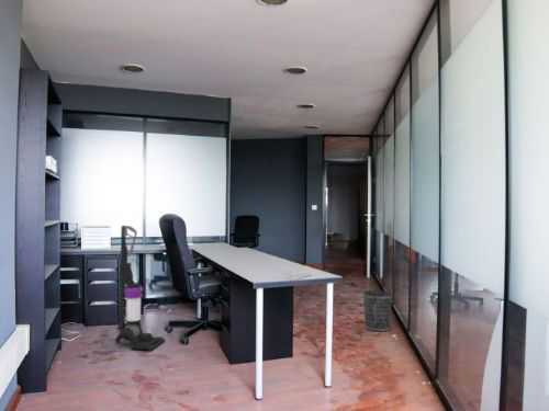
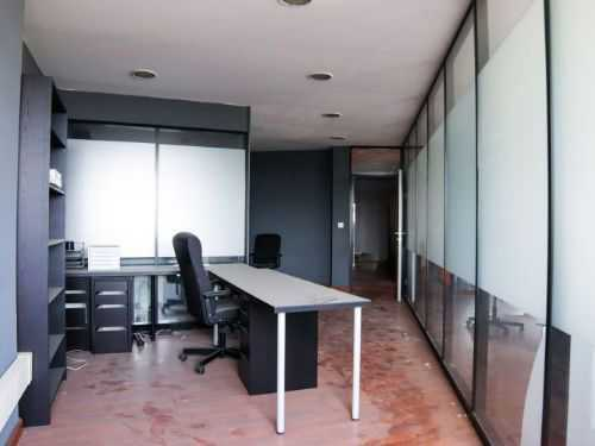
- wastebasket [362,289,393,332]
- vacuum cleaner [114,225,166,352]
